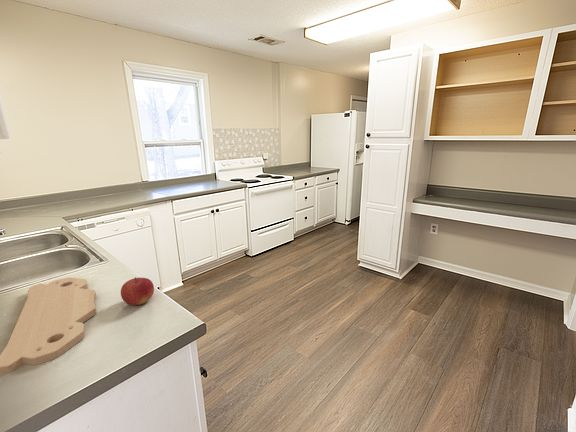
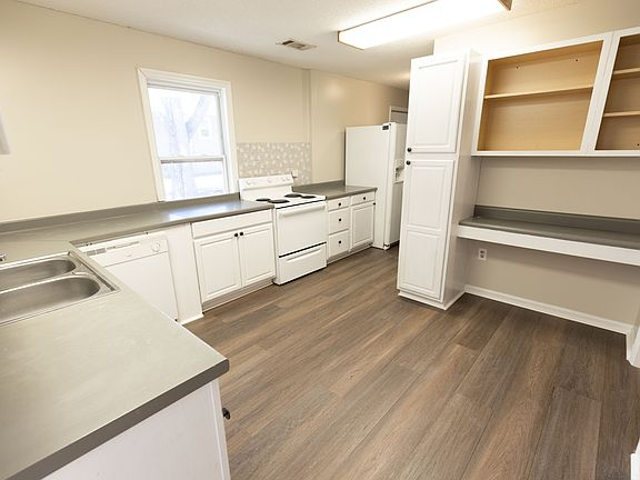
- cutting board [0,276,97,375]
- fruit [120,276,155,306]
